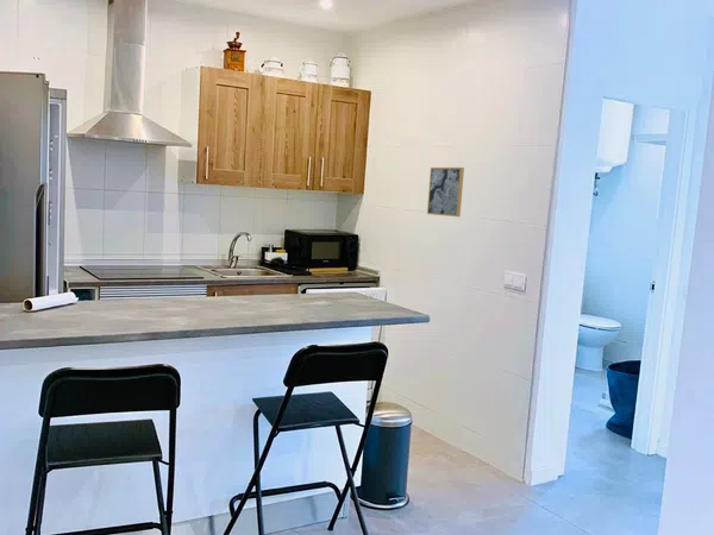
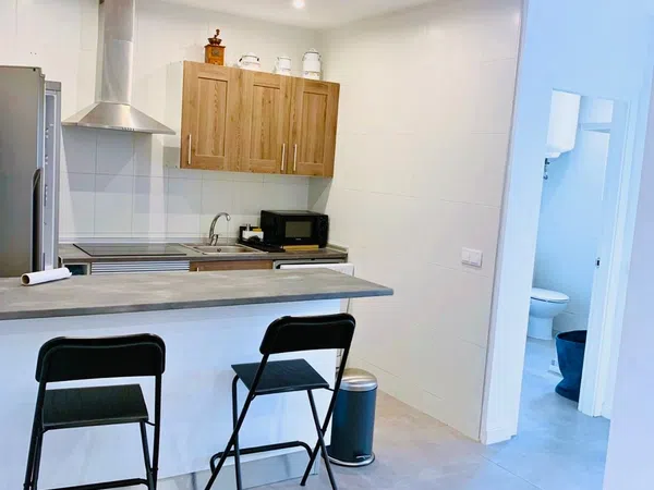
- wall art [426,166,465,218]
